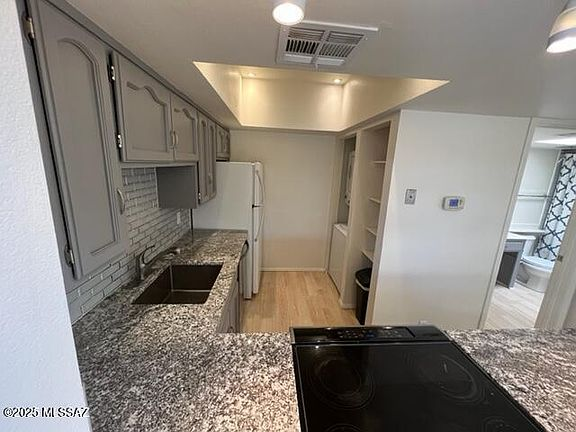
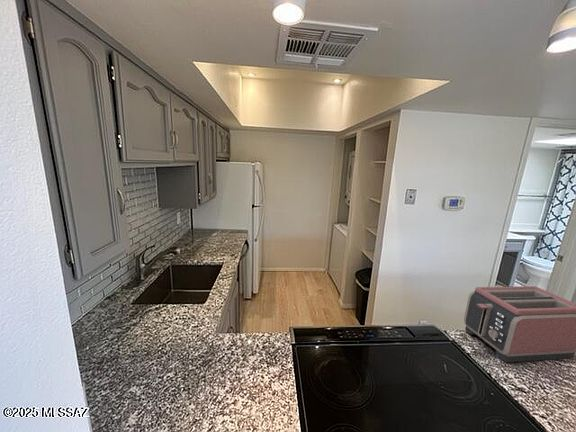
+ toaster [463,285,576,363]
